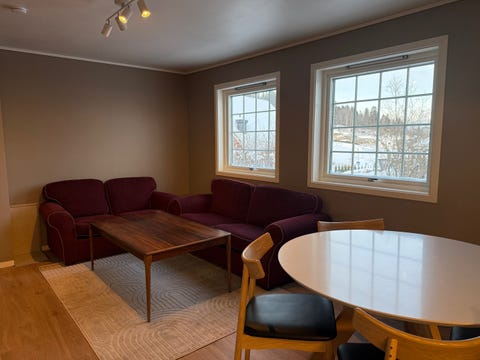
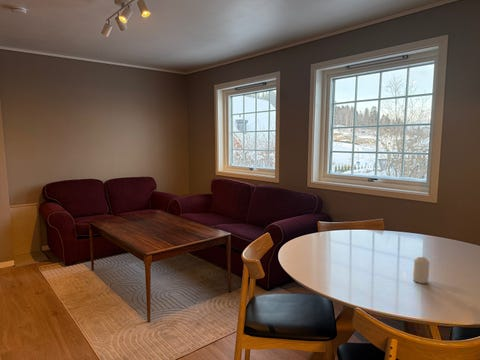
+ candle [412,256,431,284]
